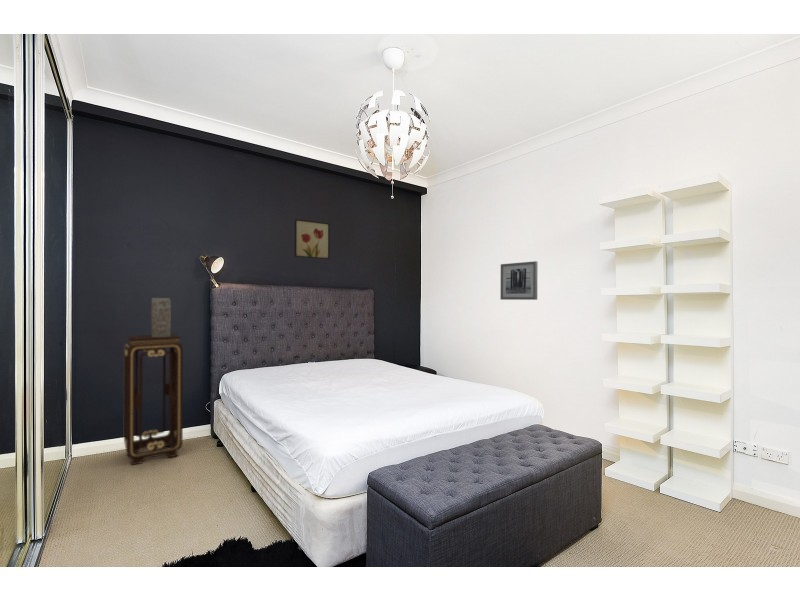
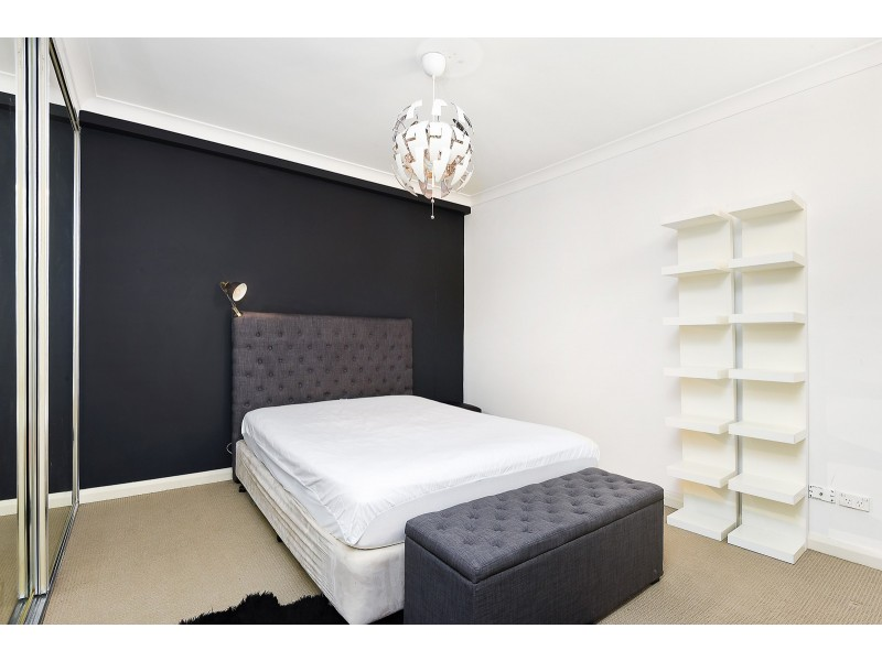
- pedestal table [123,333,184,466]
- wall art [294,218,331,260]
- wall art [499,260,539,301]
- vase [150,297,172,337]
